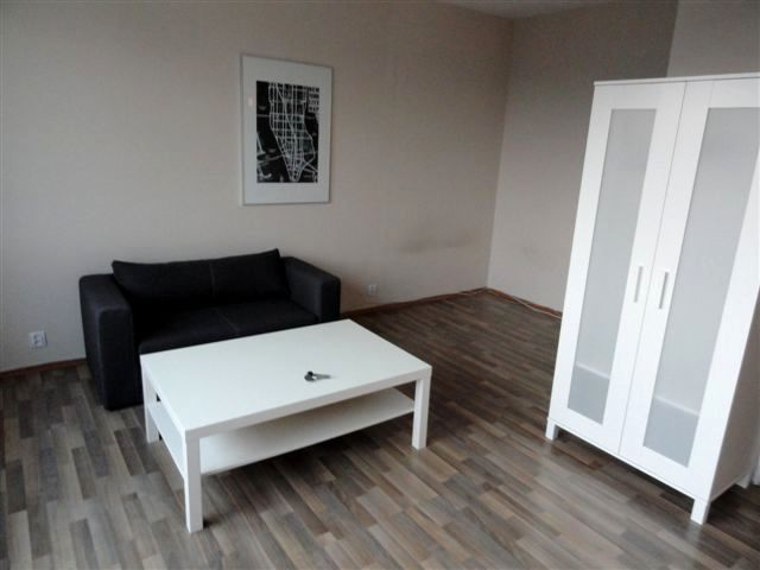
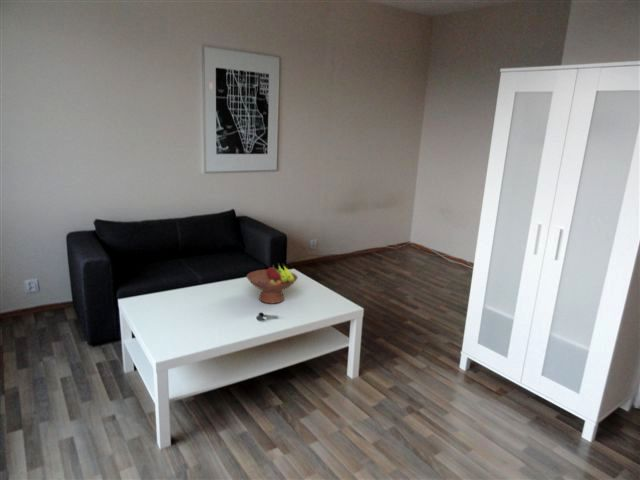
+ fruit bowl [245,262,299,305]
